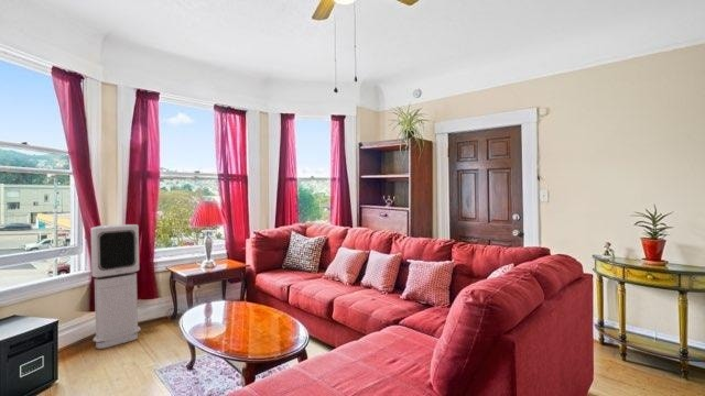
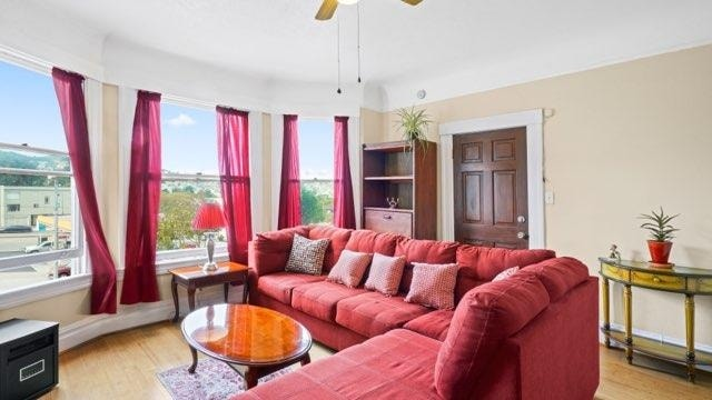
- air purifier [90,223,142,350]
